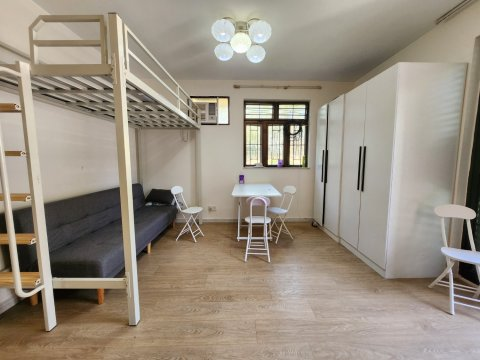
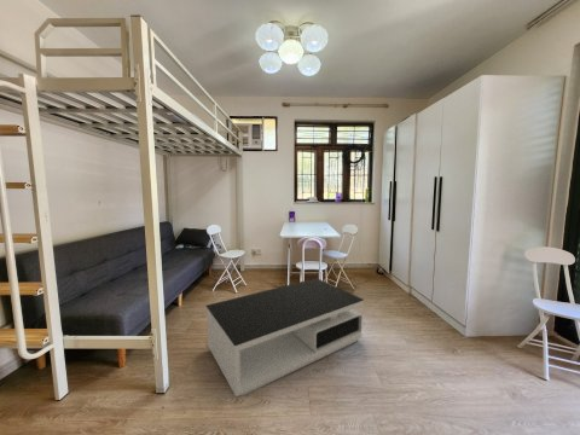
+ coffee table [205,277,365,398]
